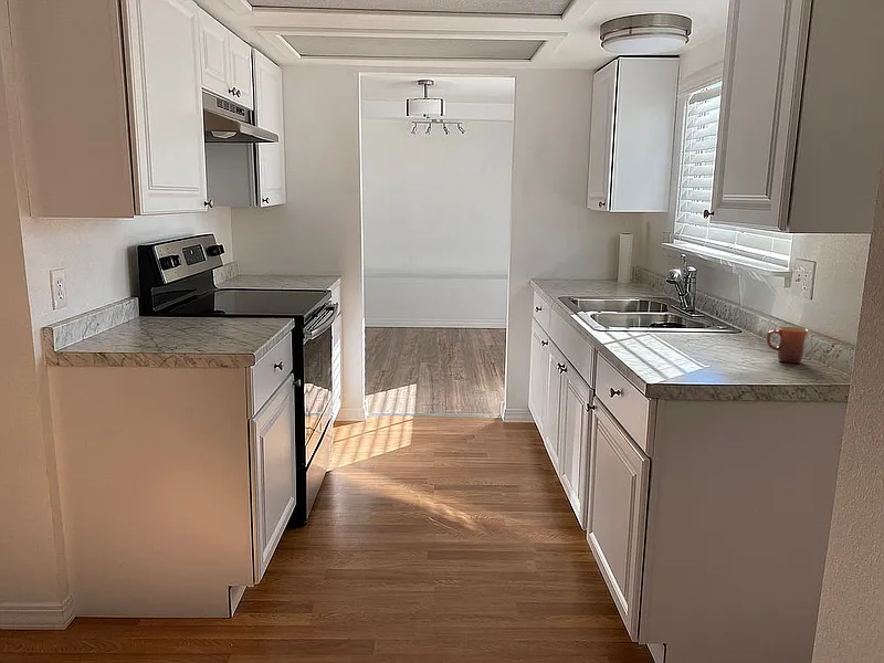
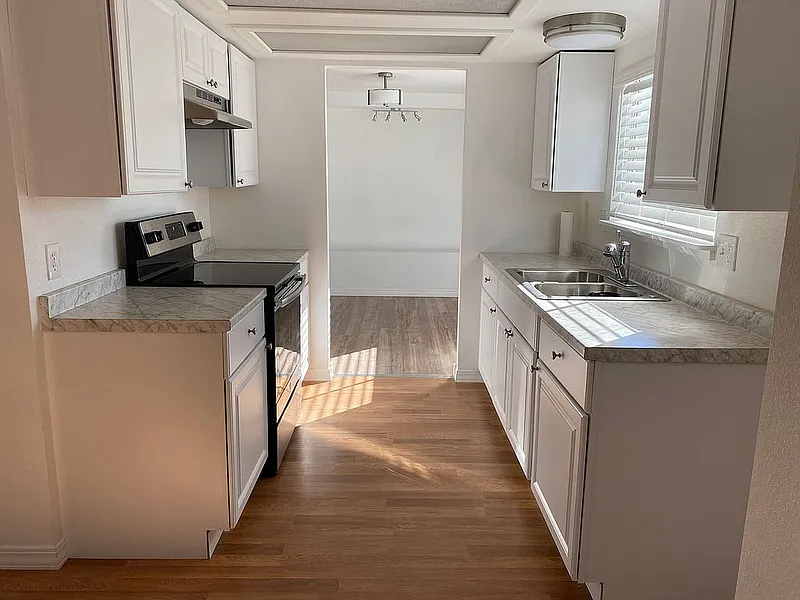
- mug [765,326,810,365]
